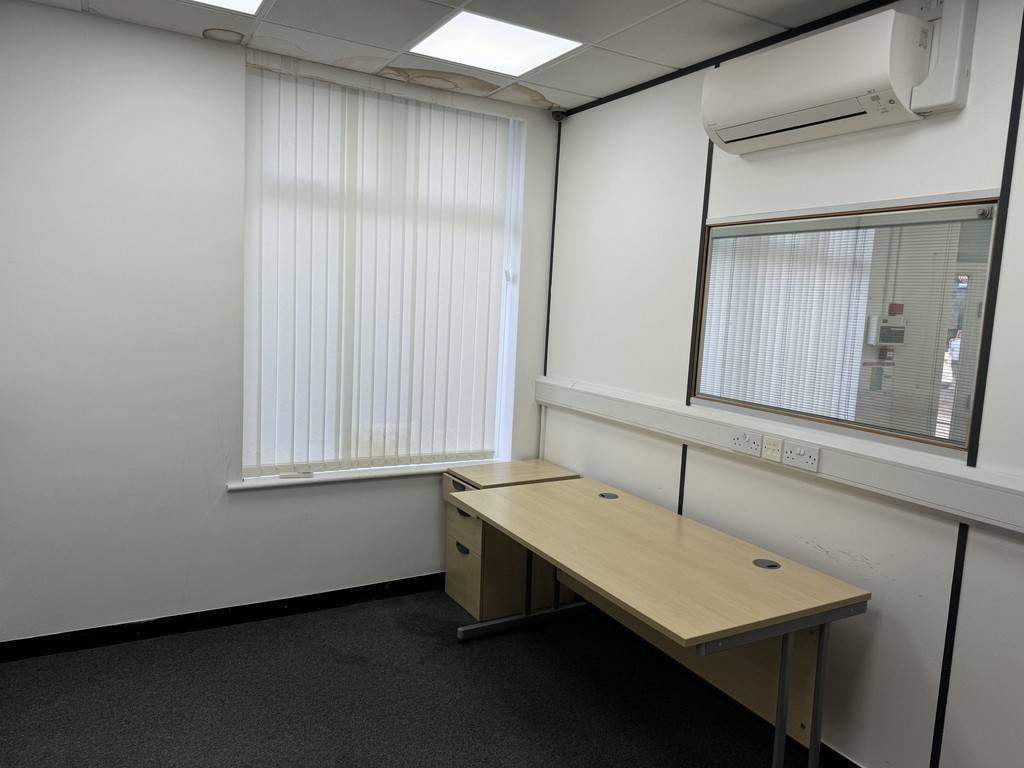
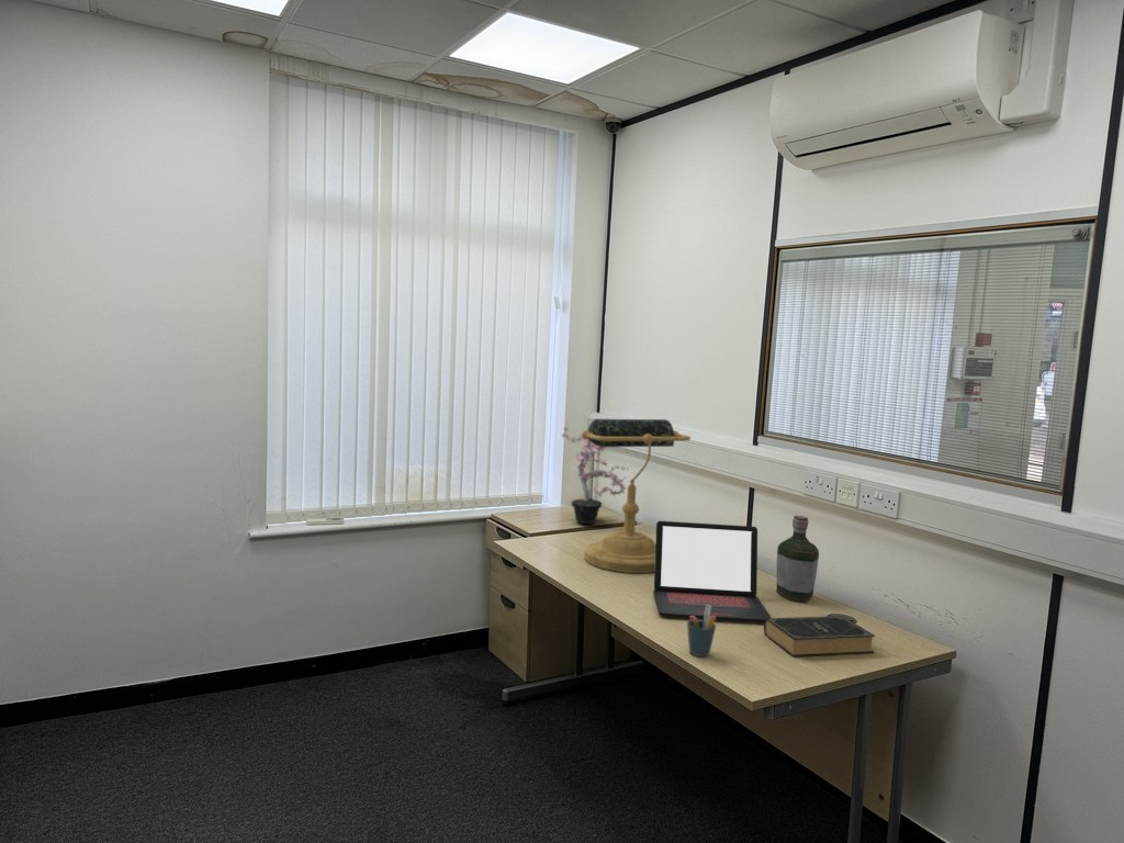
+ bottle [776,515,820,603]
+ desk lamp [581,418,692,574]
+ potted plant [560,425,629,525]
+ pen holder [686,605,717,657]
+ laptop [652,520,773,623]
+ book [763,615,876,657]
